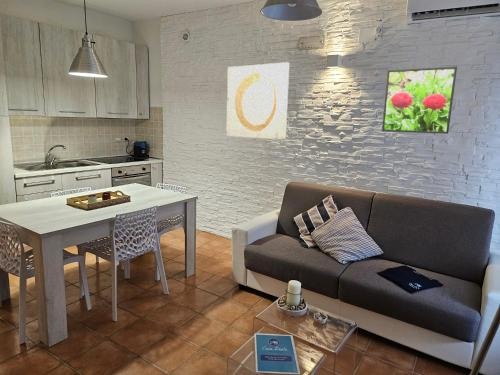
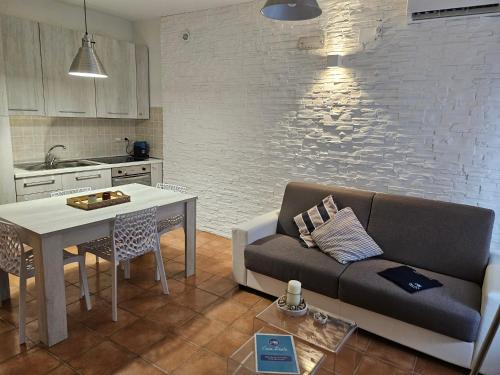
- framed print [381,66,458,135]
- wall art [225,61,290,141]
